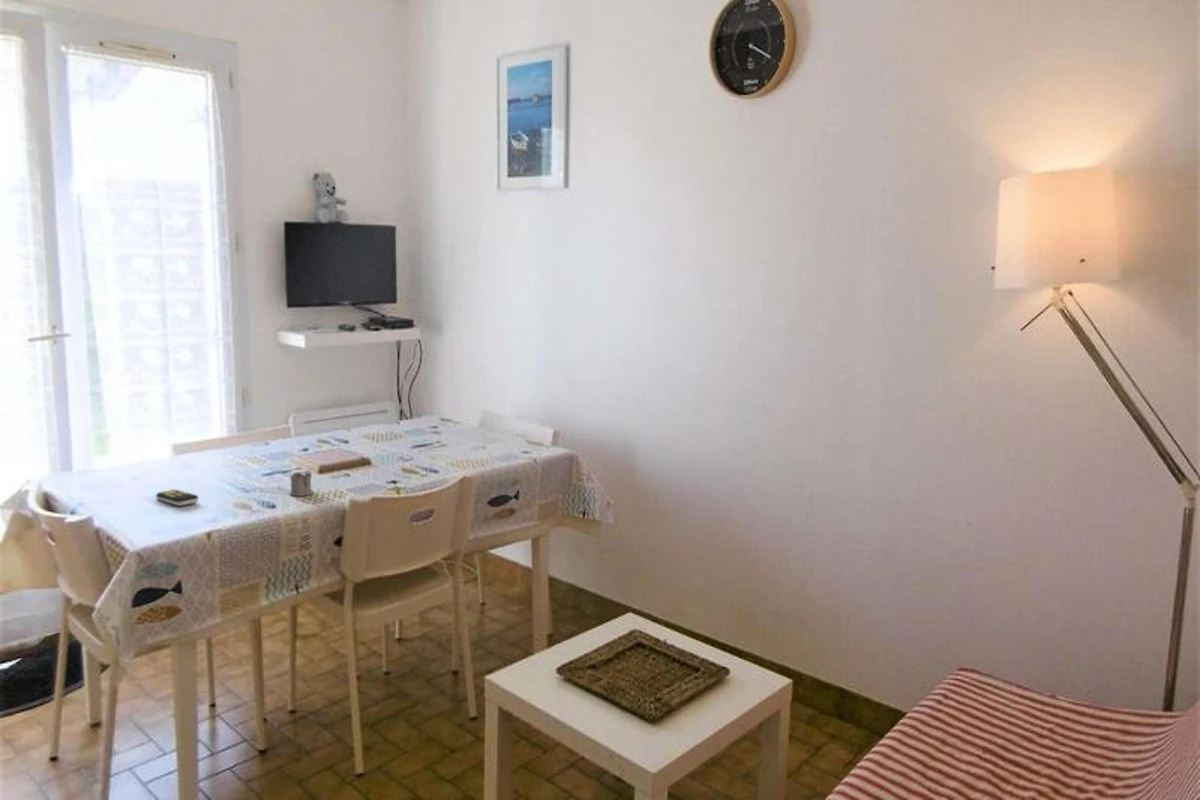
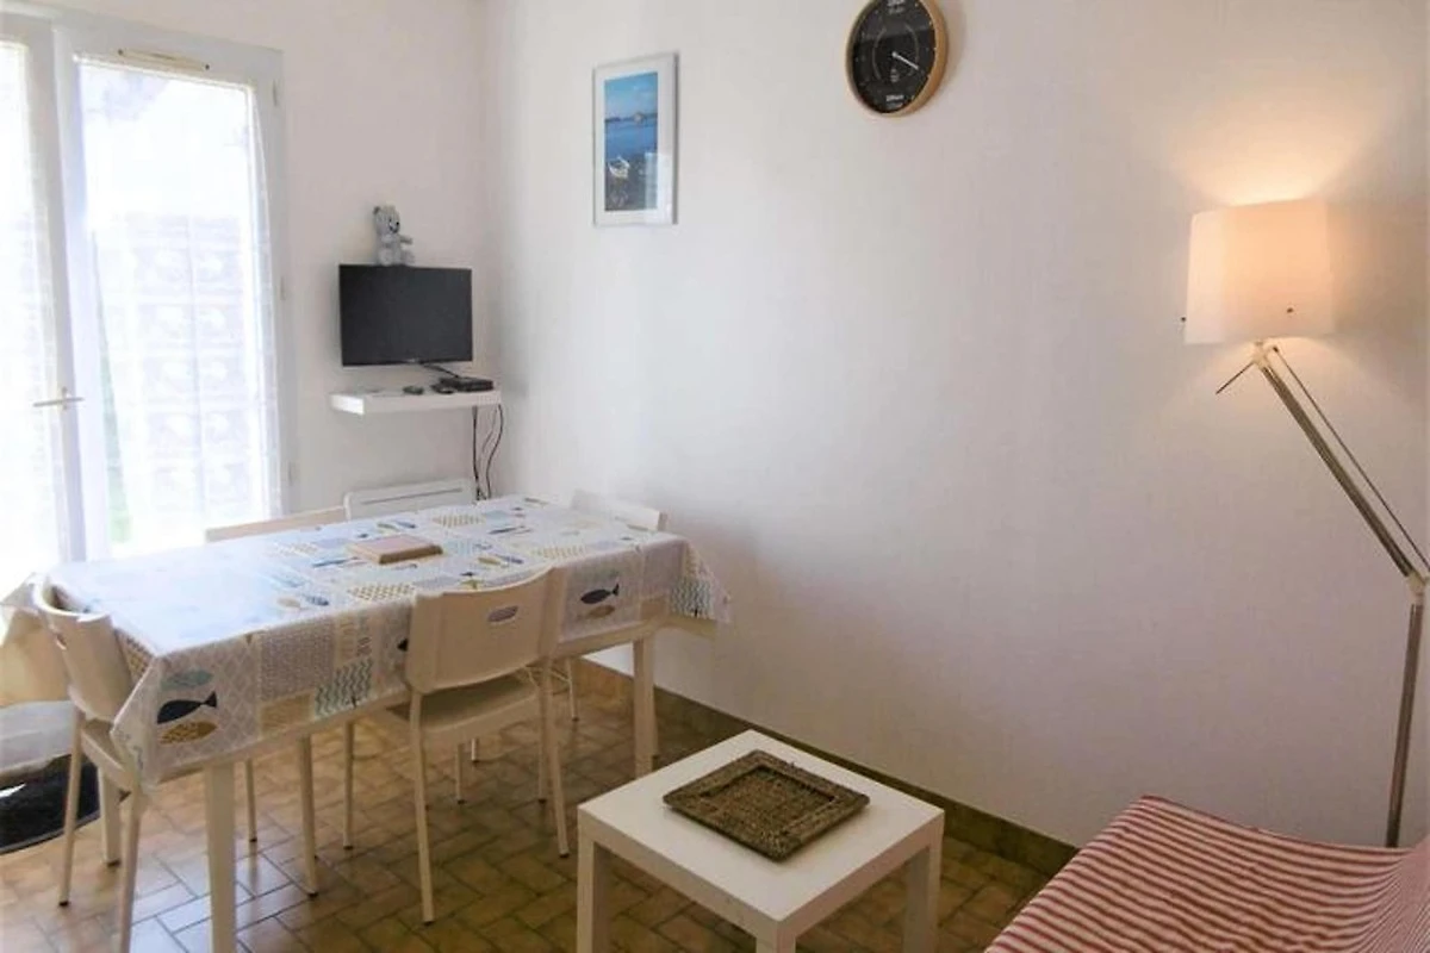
- tea glass holder [288,470,314,497]
- remote control [155,488,199,507]
